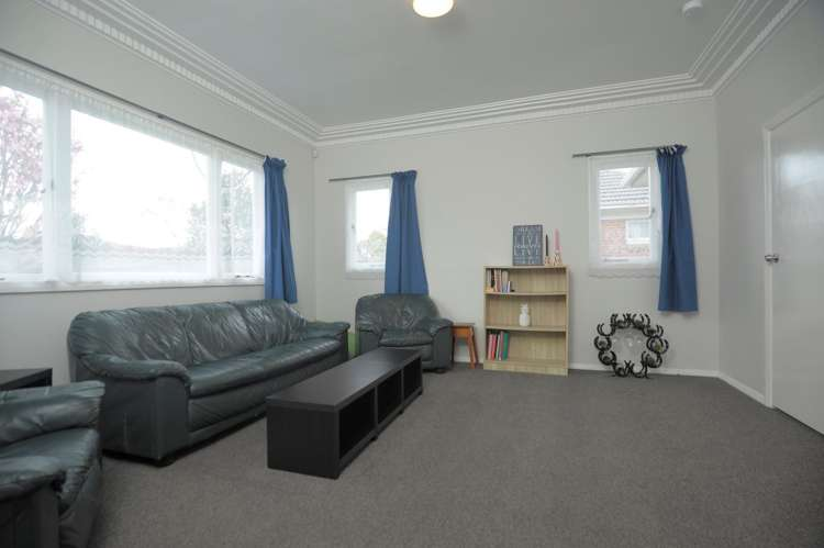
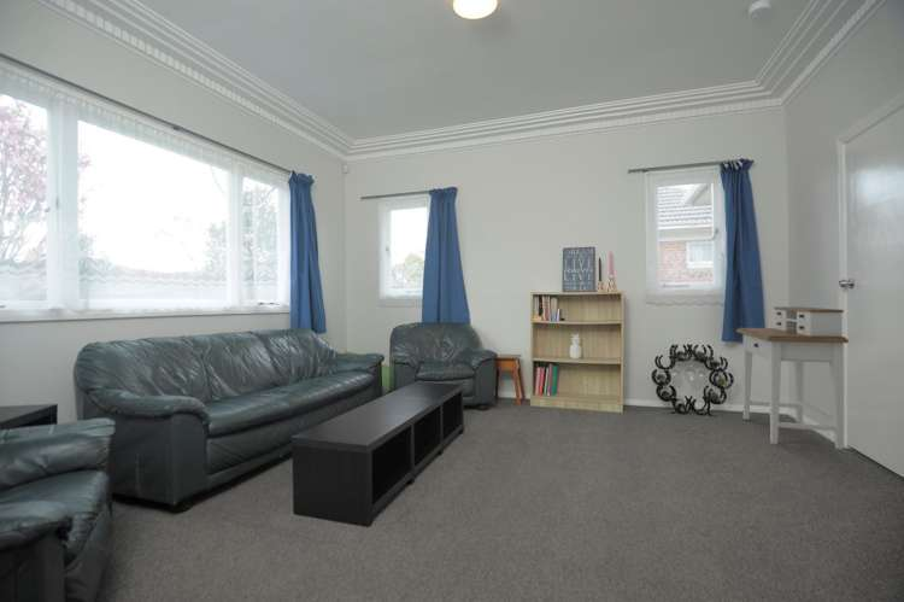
+ desk [735,305,850,450]
